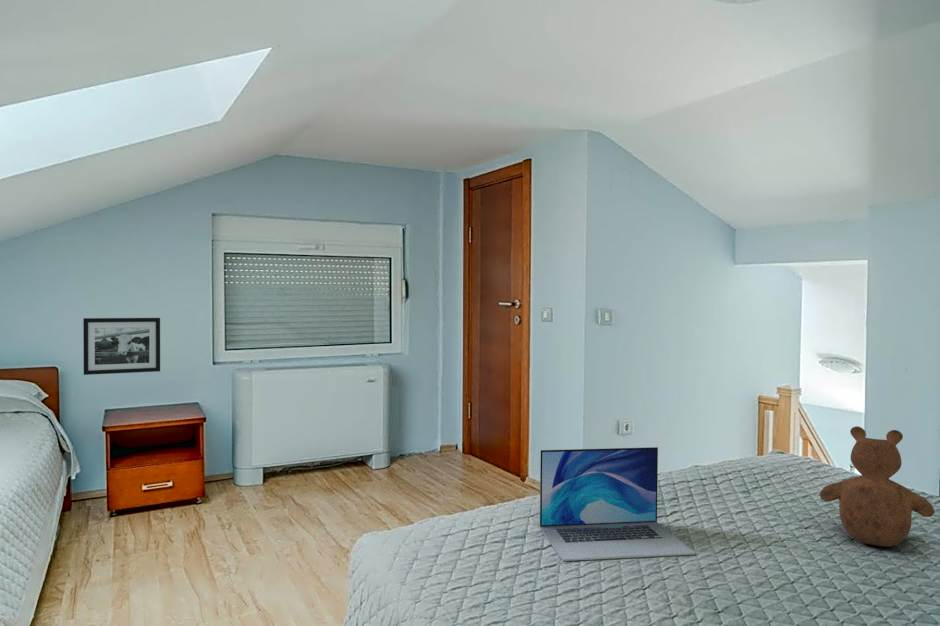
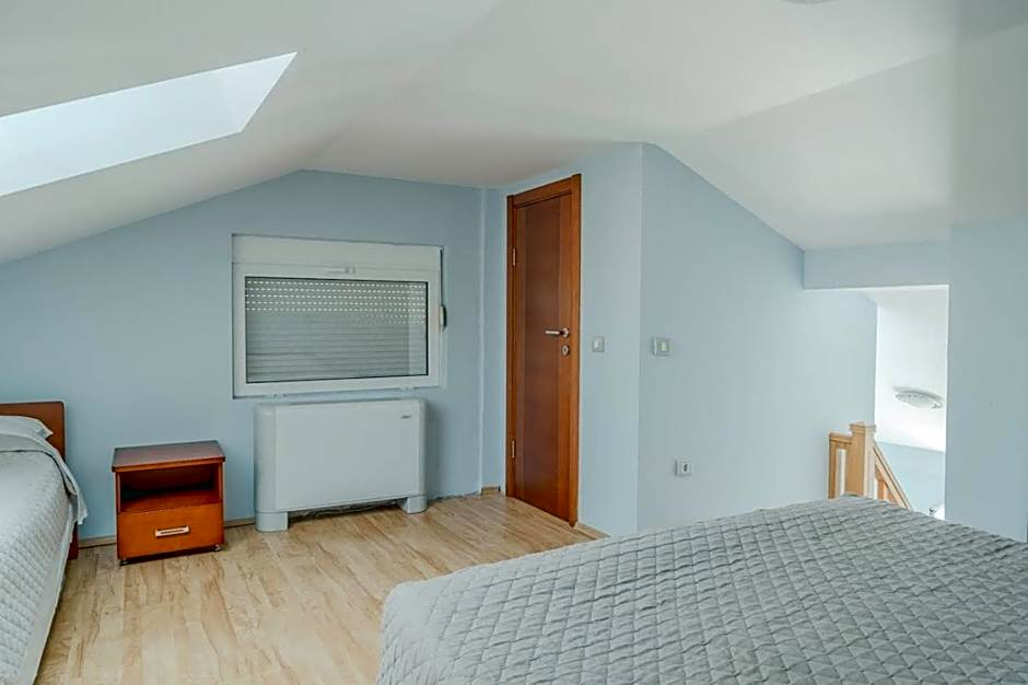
- laptop [539,446,696,562]
- picture frame [82,317,161,376]
- teddy bear [819,425,936,548]
